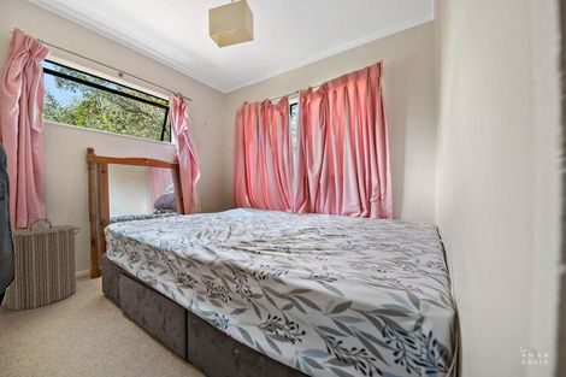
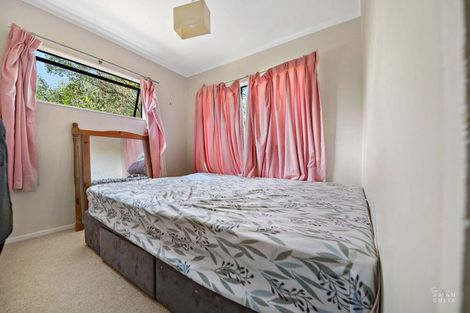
- laundry hamper [5,218,82,311]
